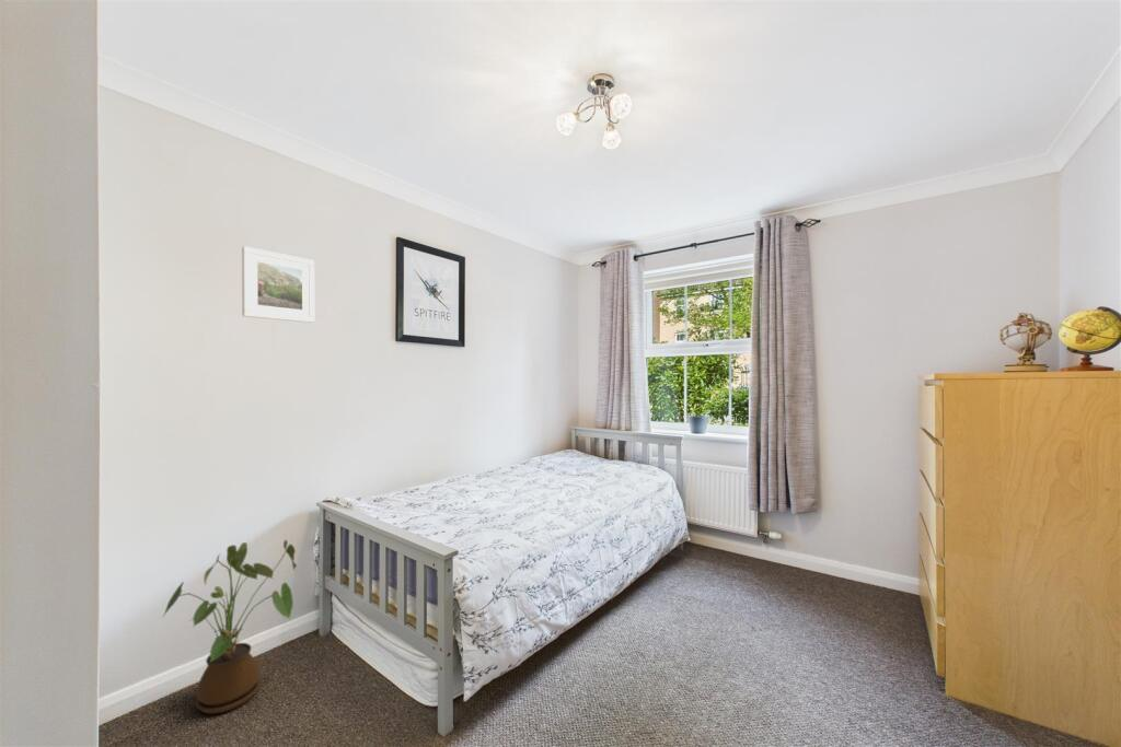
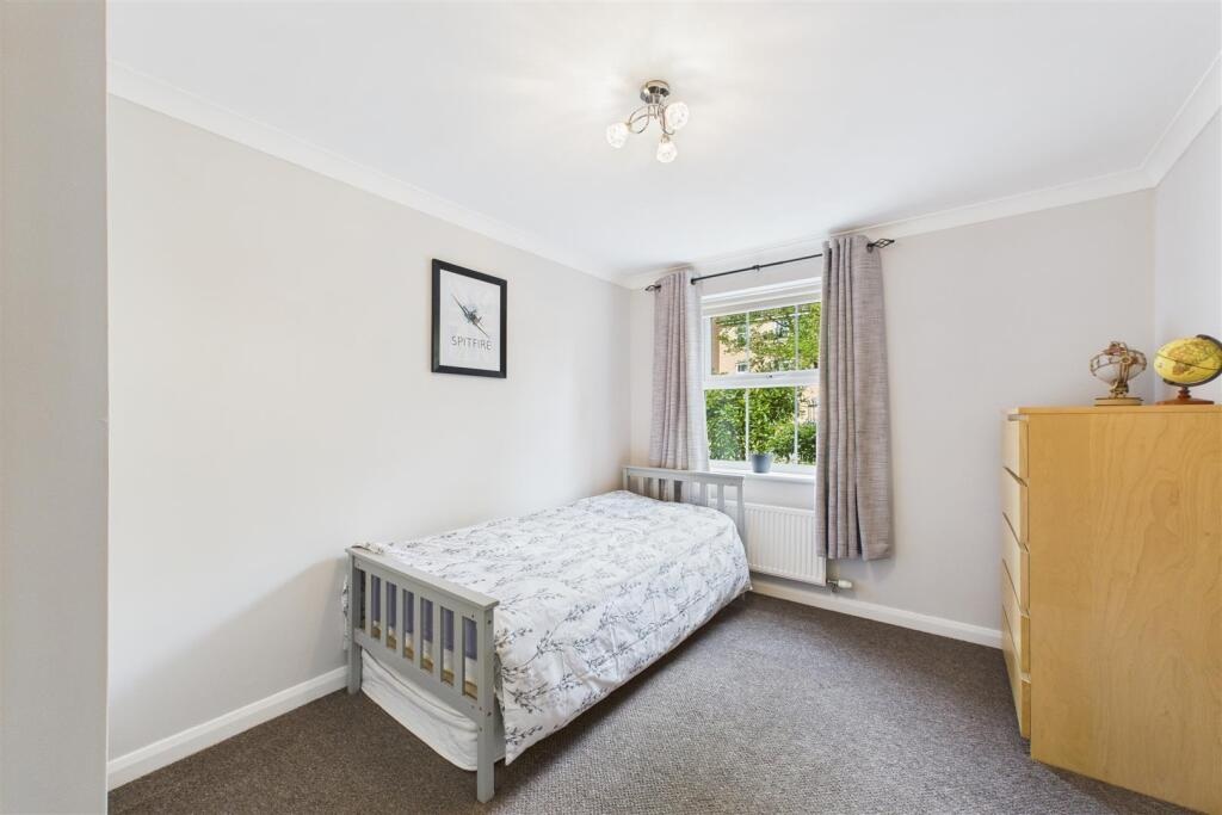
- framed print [241,245,315,324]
- house plant [162,539,298,714]
